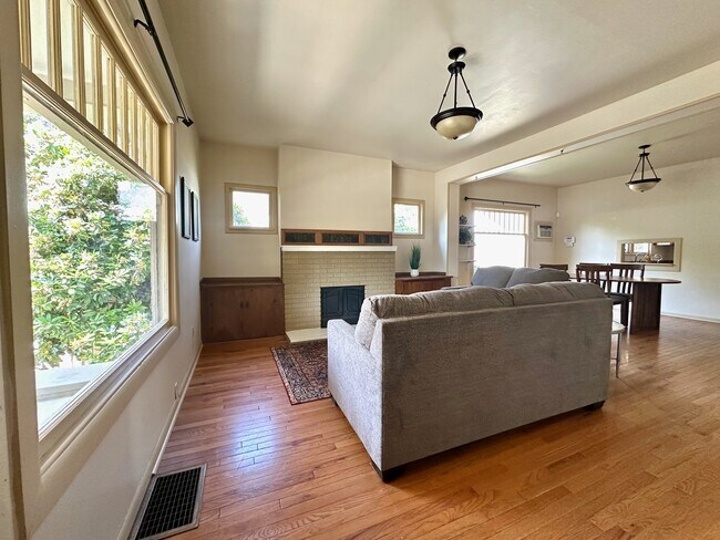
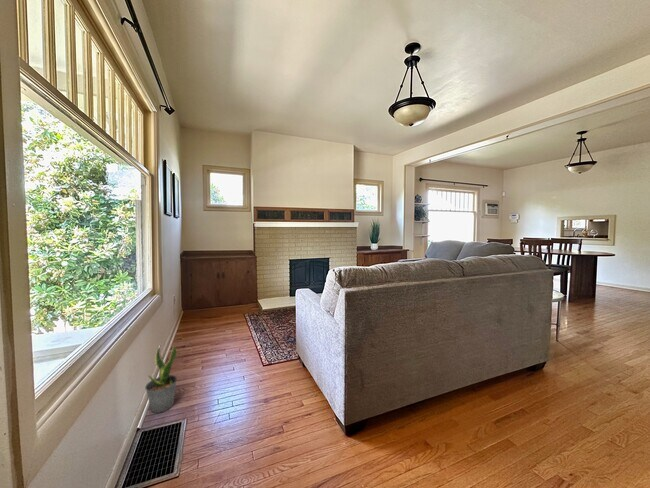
+ potted plant [144,345,178,414]
